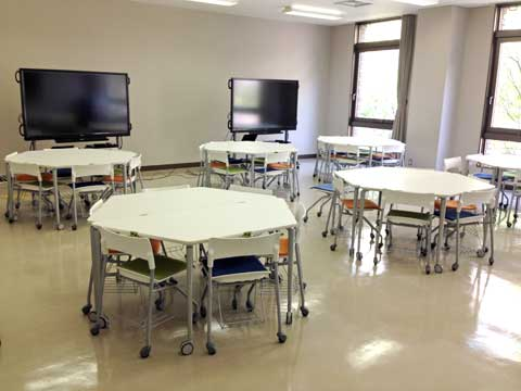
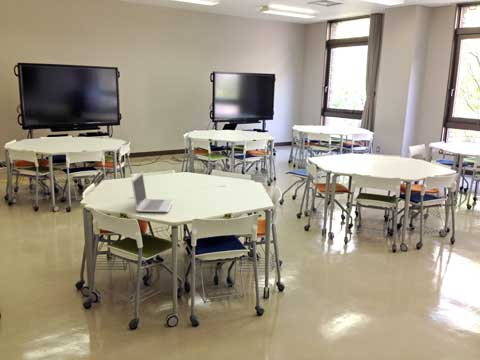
+ laptop [131,171,175,213]
